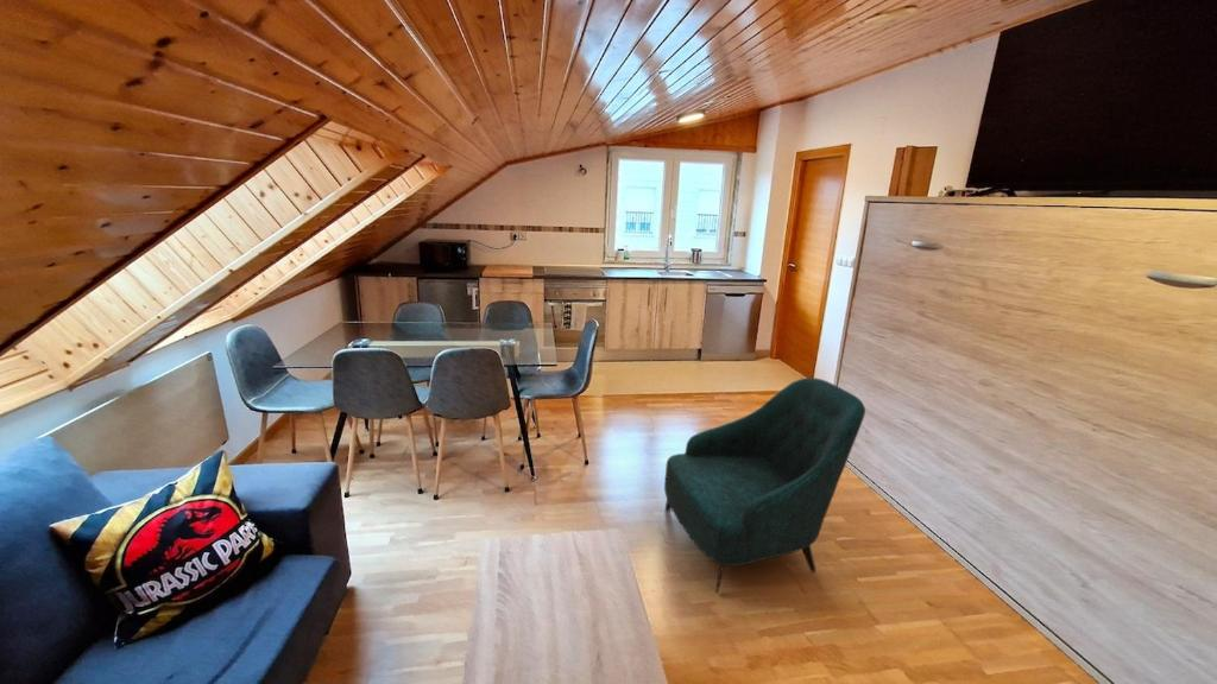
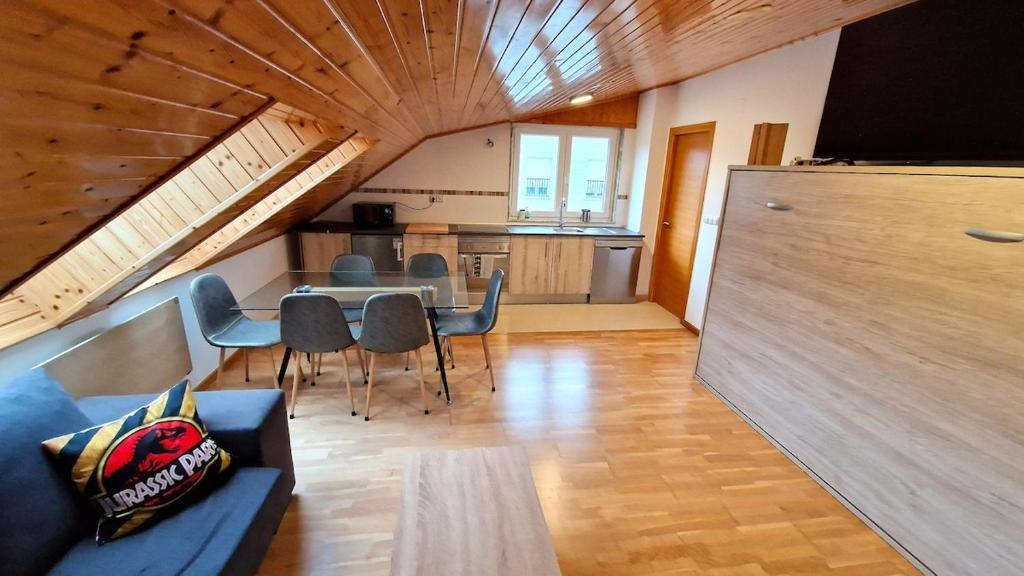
- armchair [663,376,866,594]
